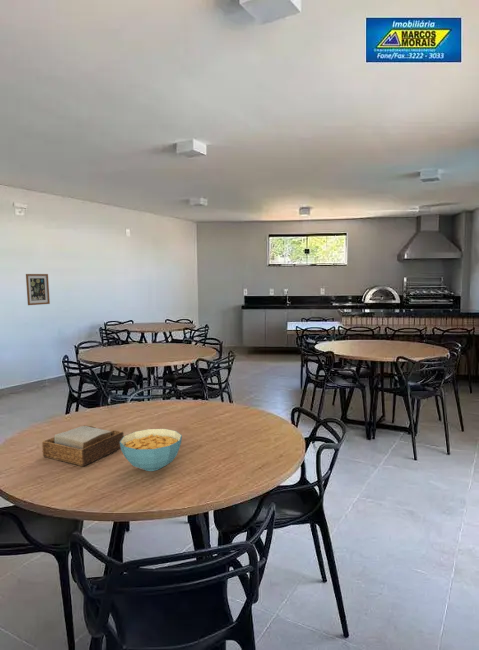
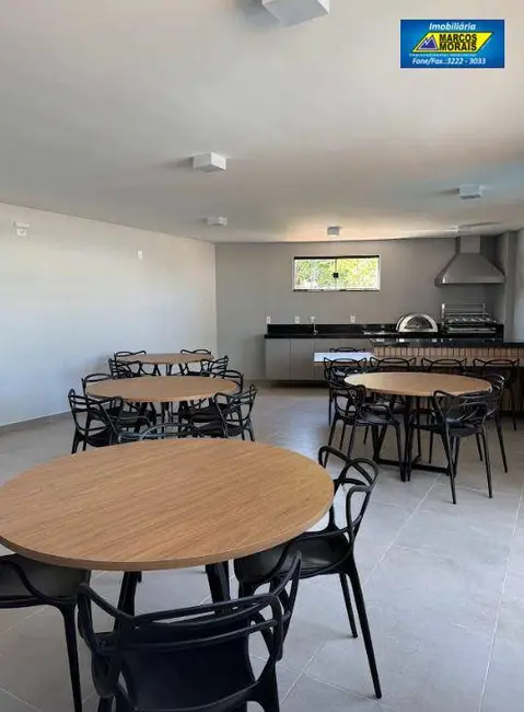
- napkin holder [41,424,125,467]
- wall art [25,273,51,306]
- cereal bowl [120,428,183,472]
